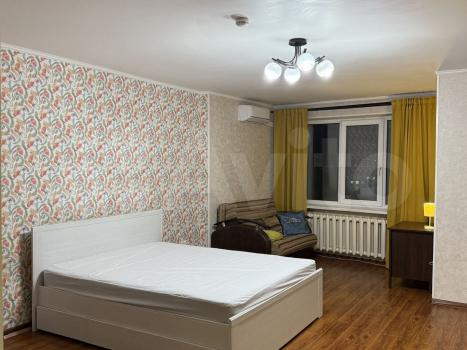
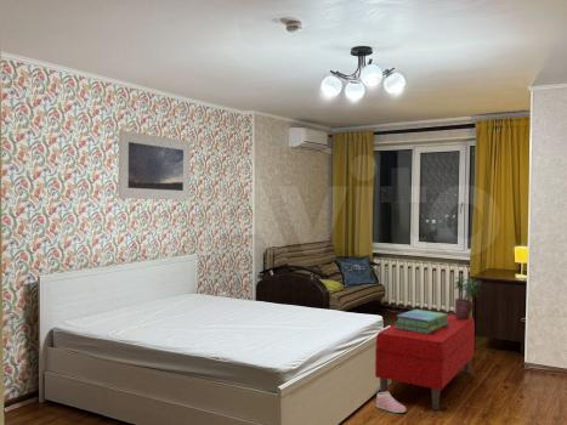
+ potted plant [453,276,483,319]
+ stack of books [395,308,448,334]
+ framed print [118,129,192,202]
+ sneaker [375,390,408,414]
+ bench [374,313,476,412]
